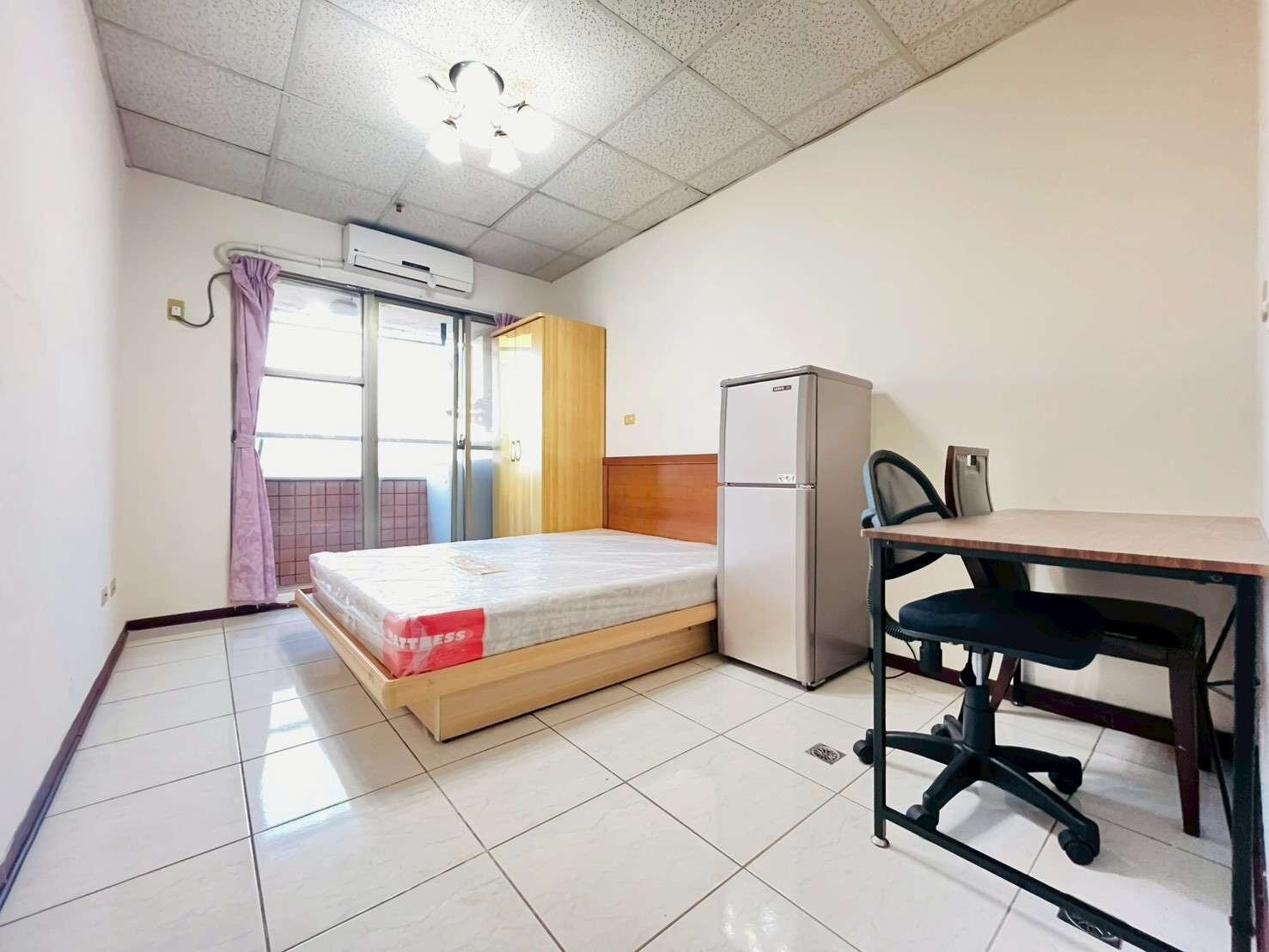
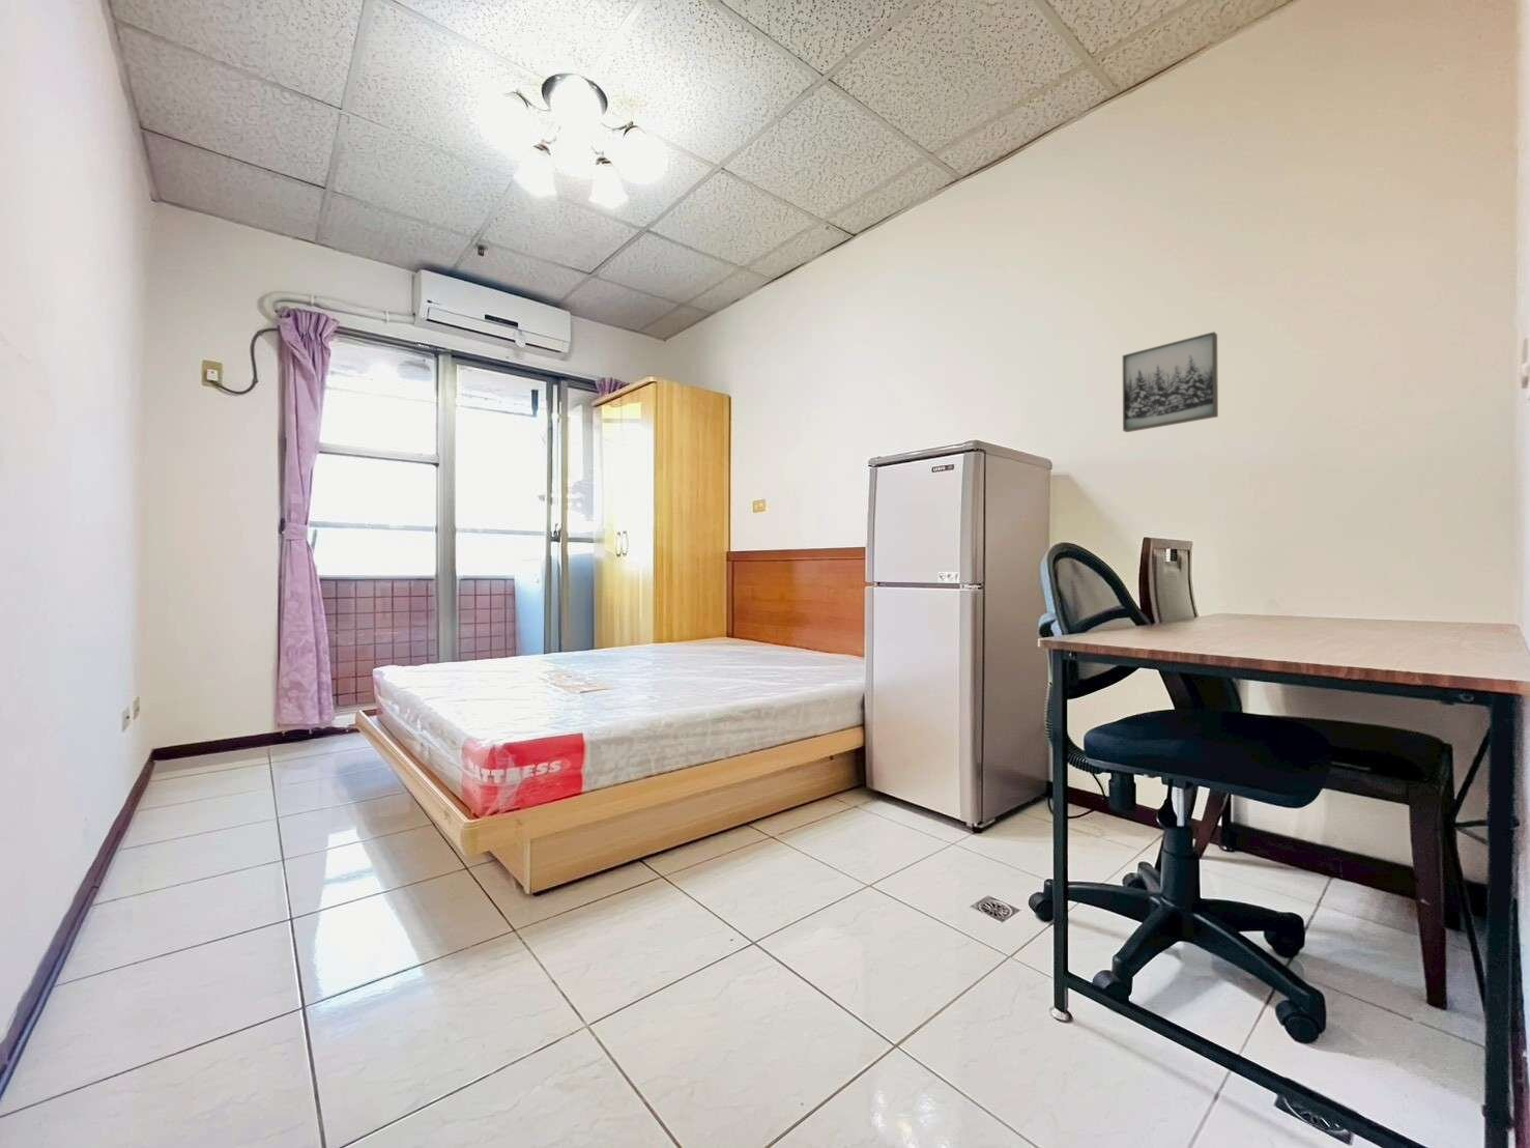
+ wall art [1121,330,1219,433]
